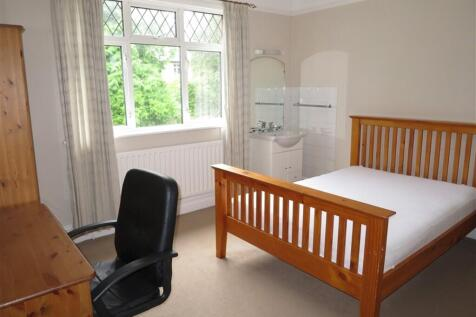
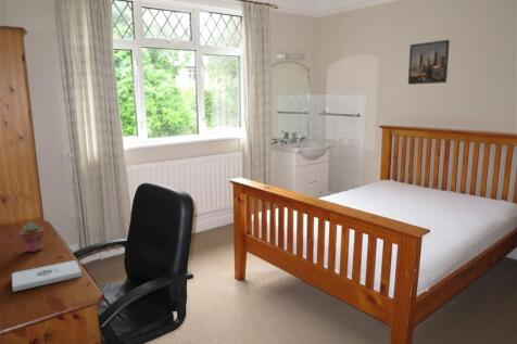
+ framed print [407,39,451,86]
+ potted succulent [18,221,46,253]
+ notepad [11,259,83,293]
